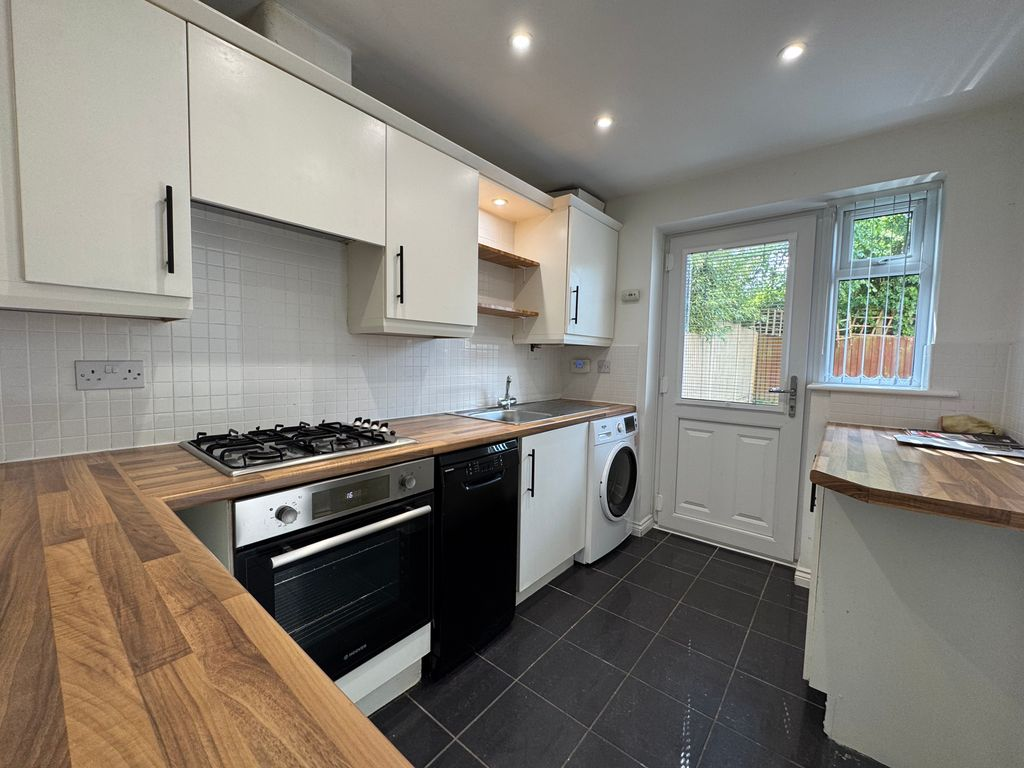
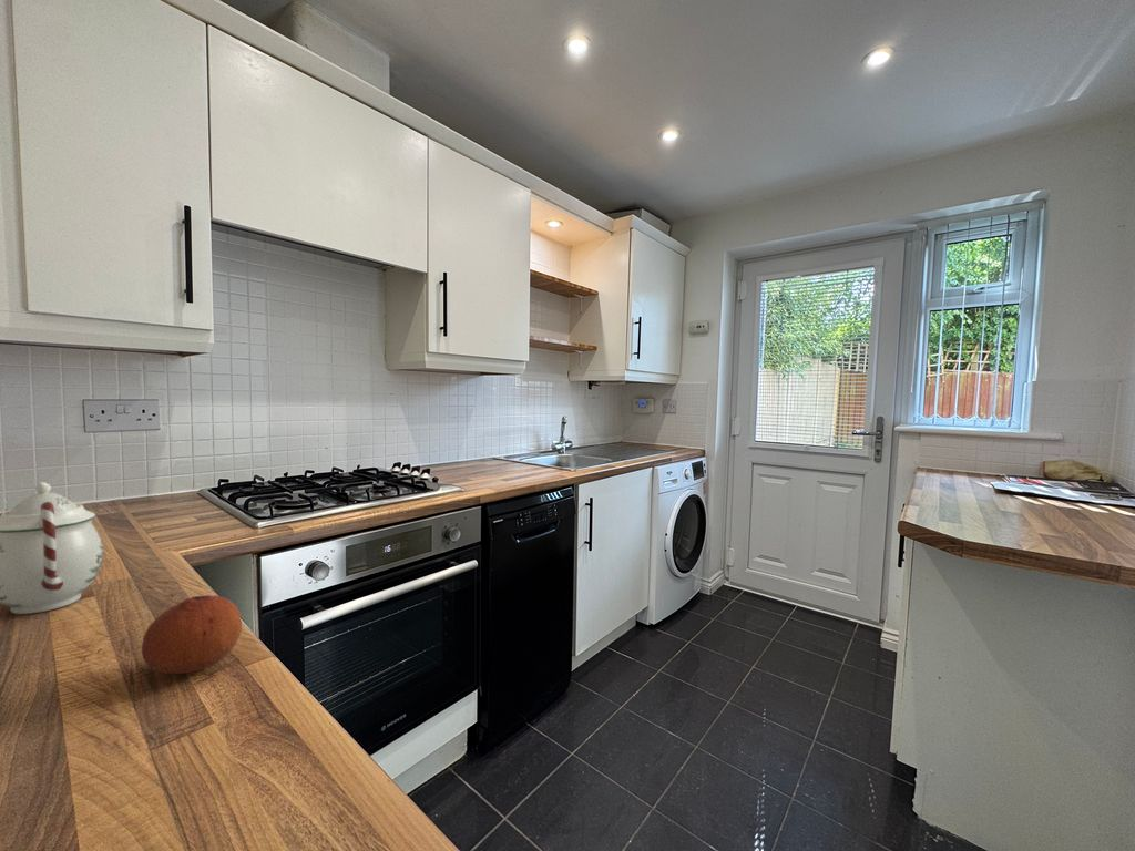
+ teapot [0,481,104,615]
+ fruit [141,594,243,675]
